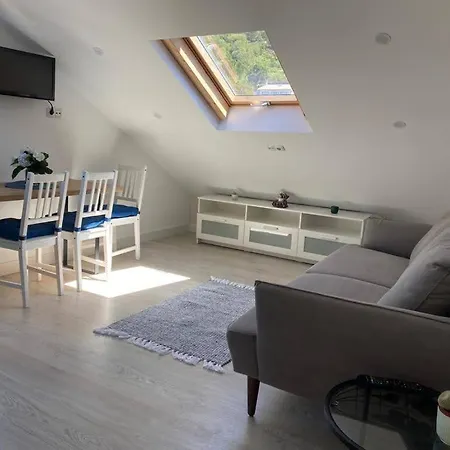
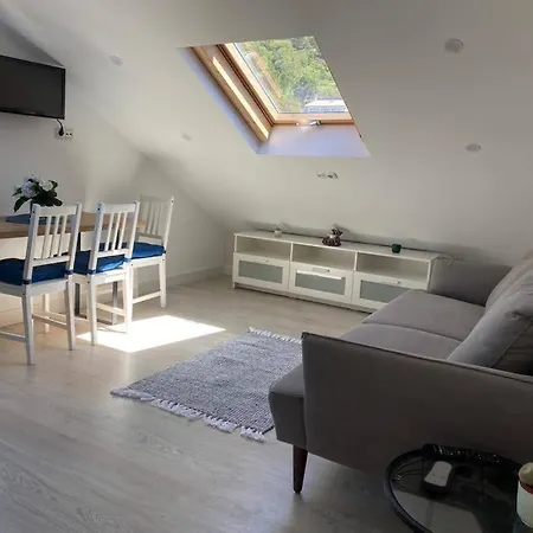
+ remote control [419,460,456,494]
